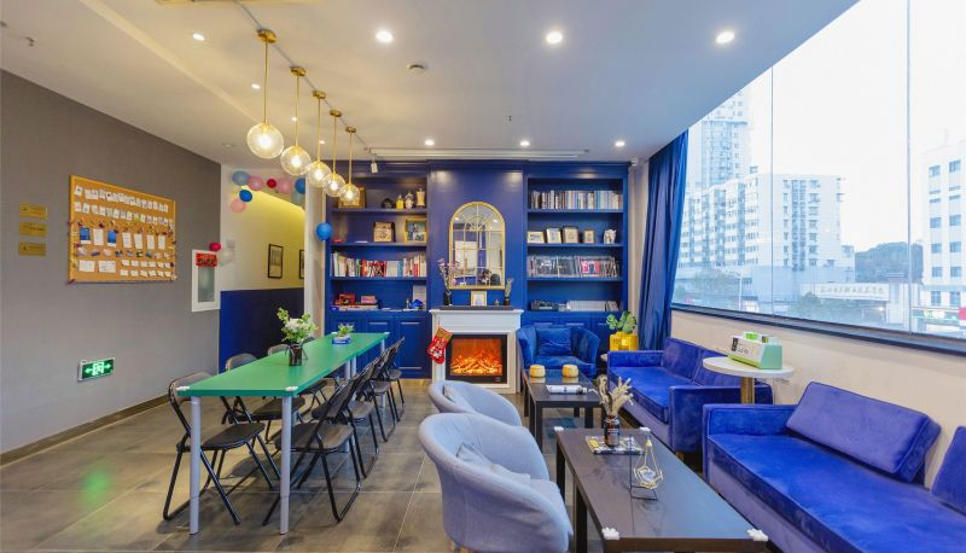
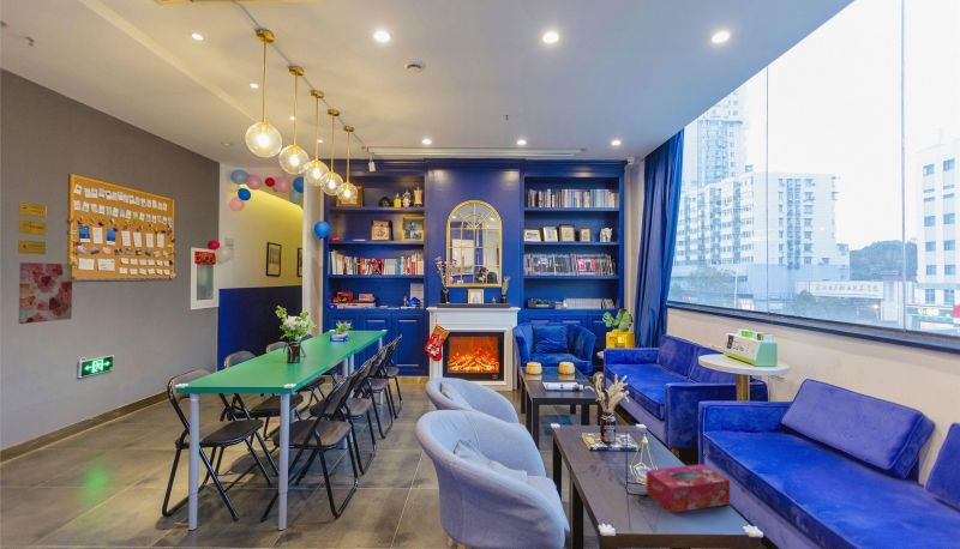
+ tissue box [644,463,731,514]
+ wall art [18,261,73,325]
